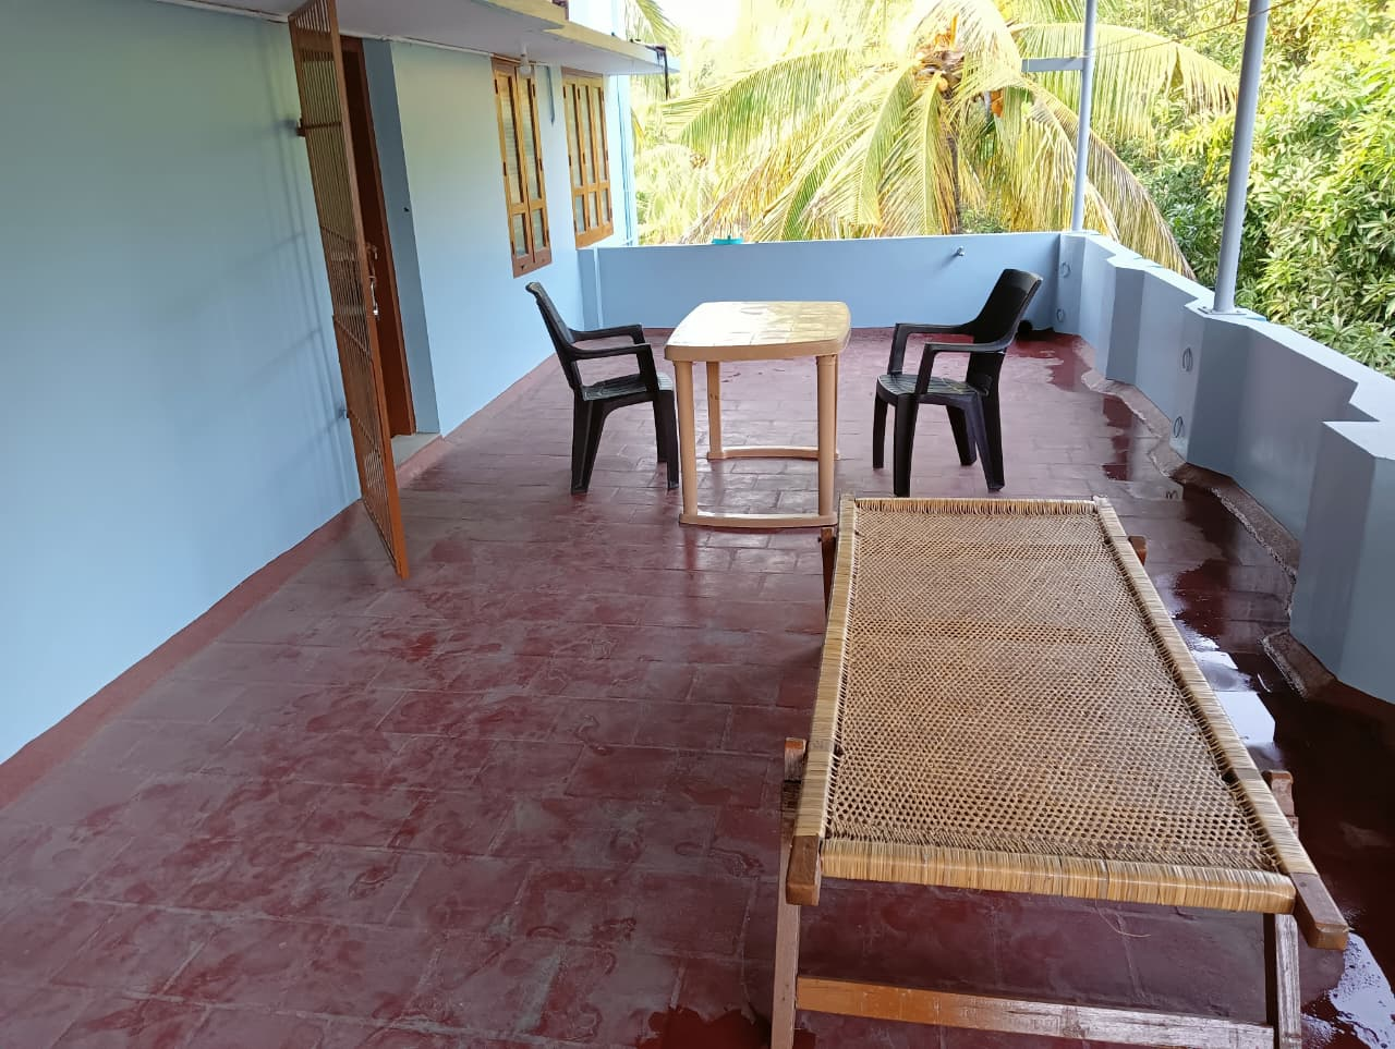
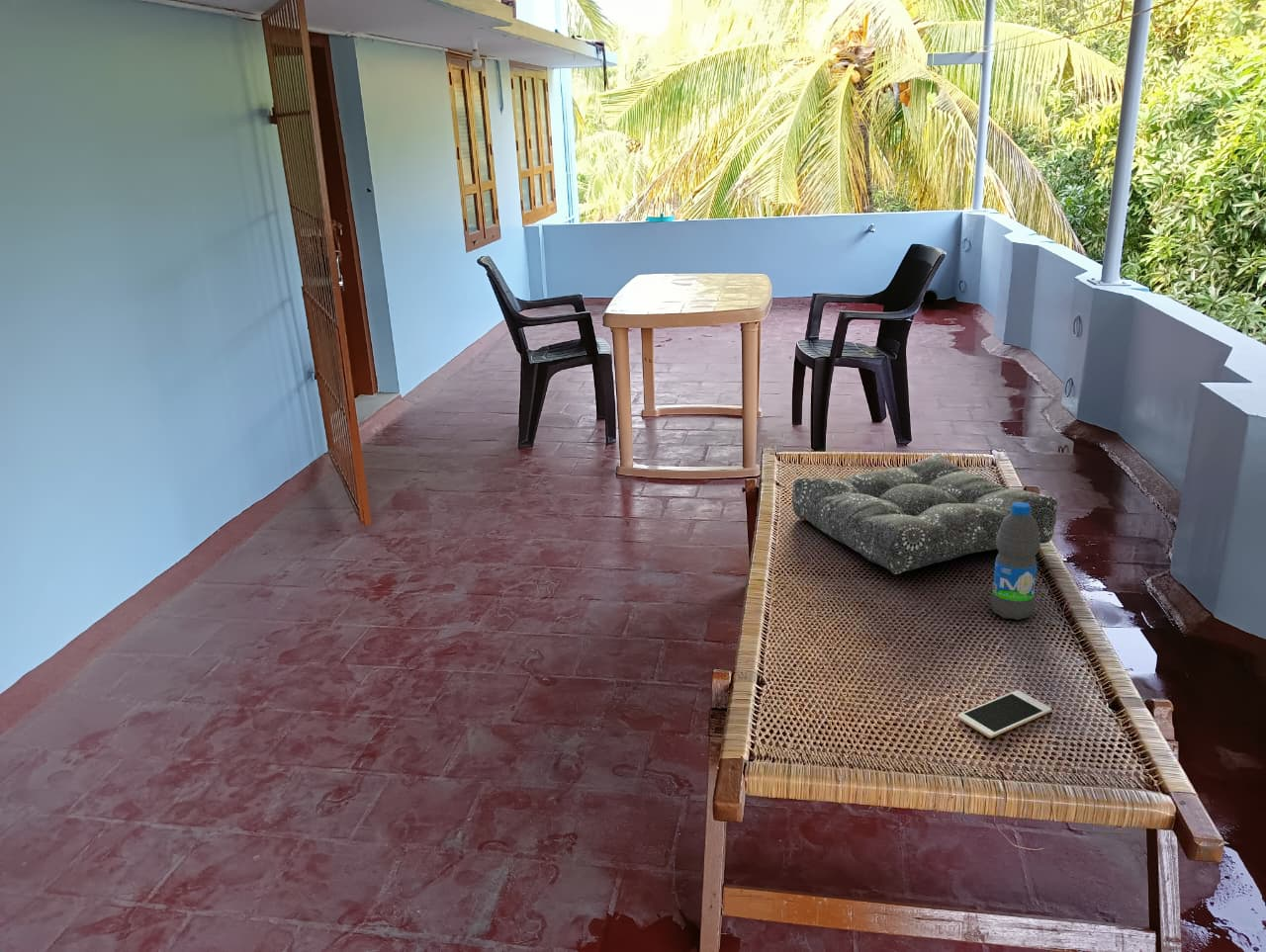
+ water bottle [989,502,1041,621]
+ seat cushion [791,453,1058,575]
+ cell phone [956,689,1052,738]
